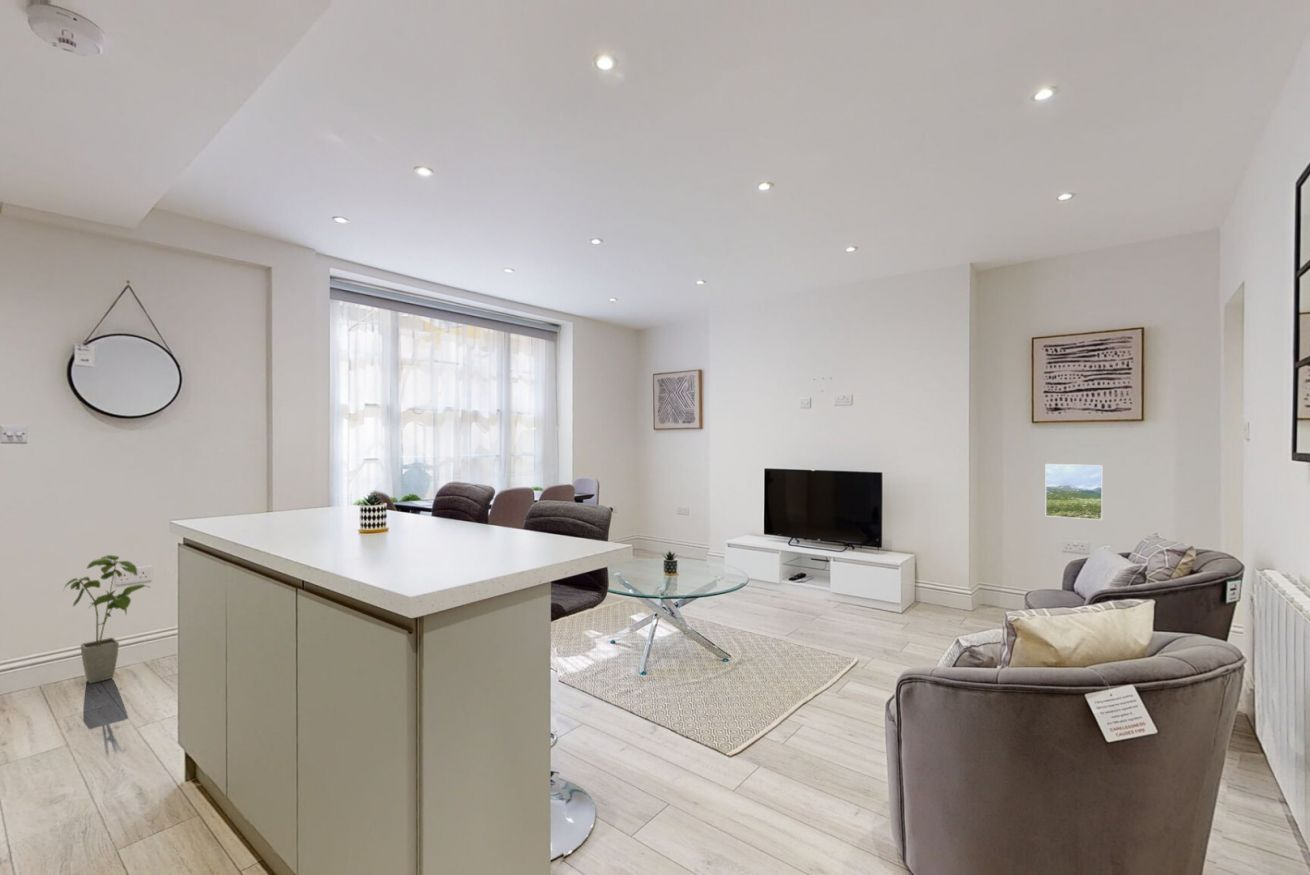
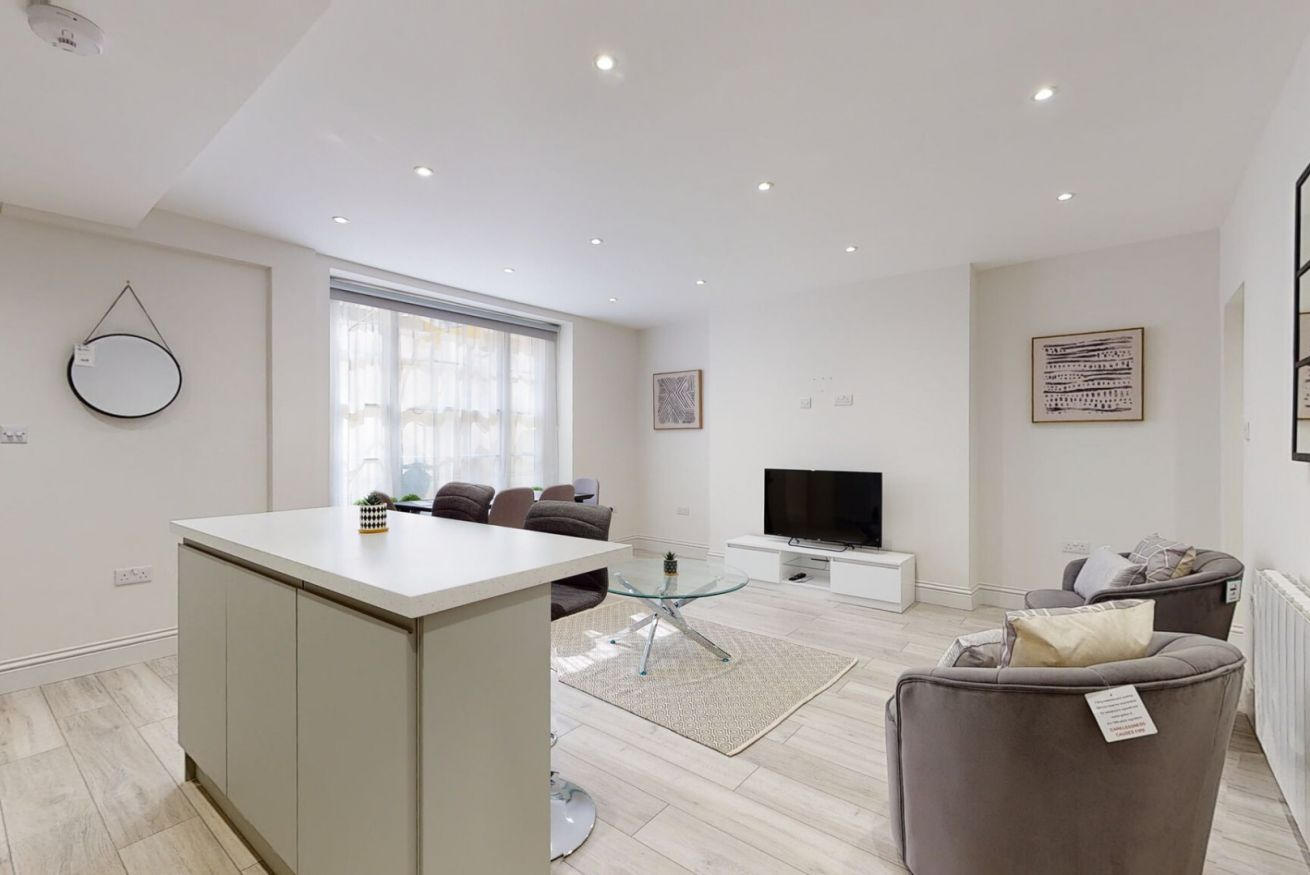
- house plant [62,554,152,684]
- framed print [1045,463,1103,521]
